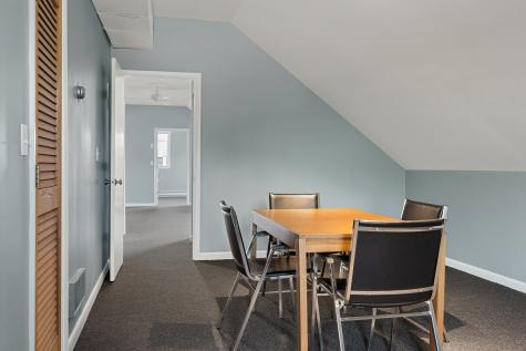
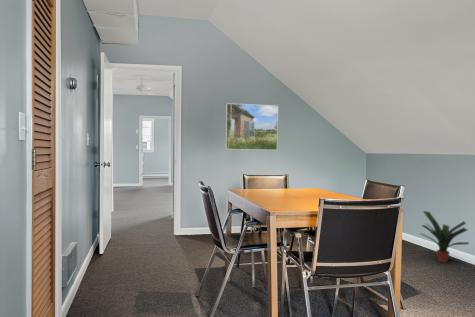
+ potted plant [420,210,470,264]
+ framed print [224,102,279,151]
